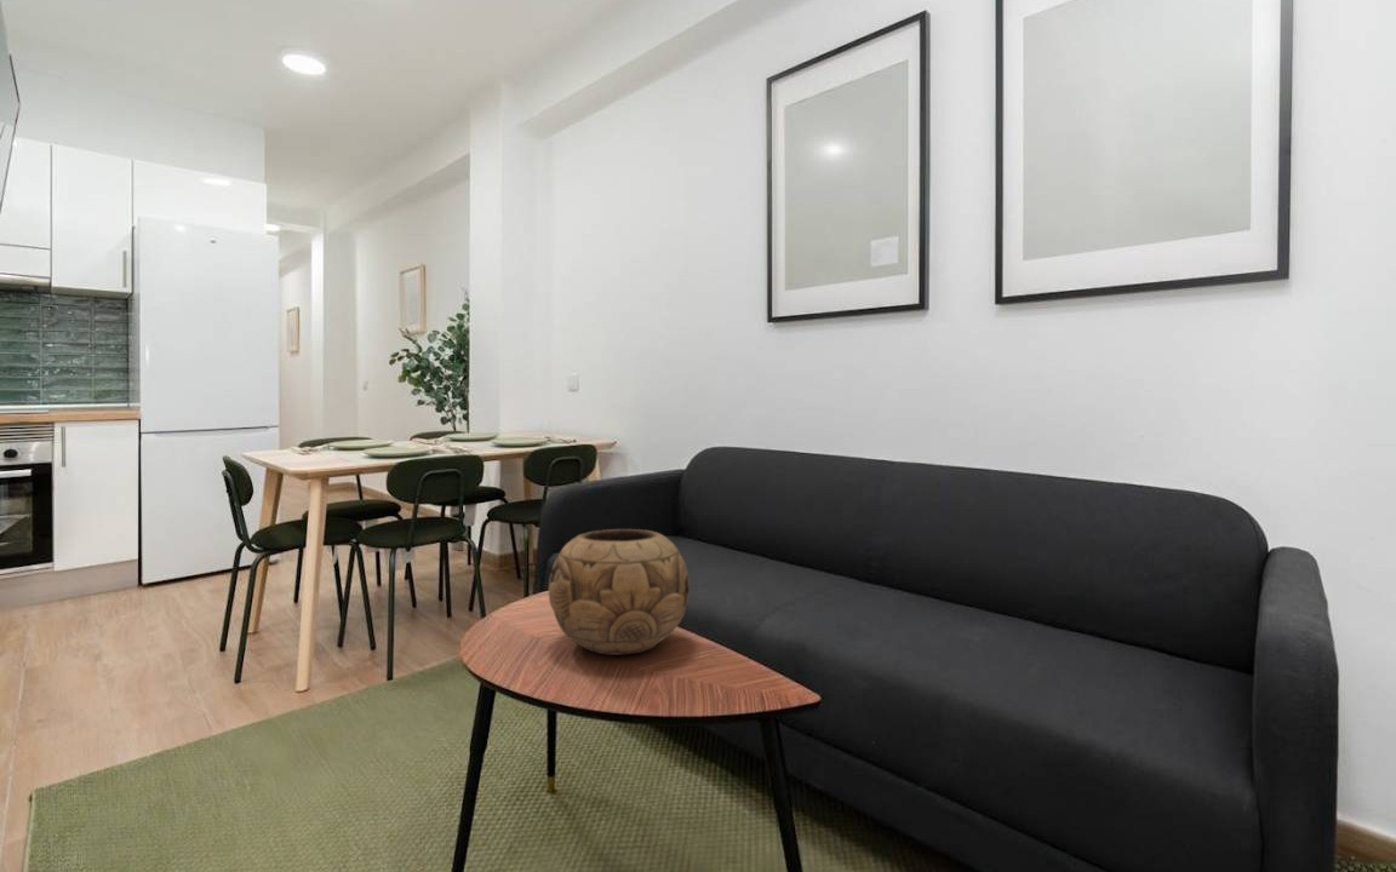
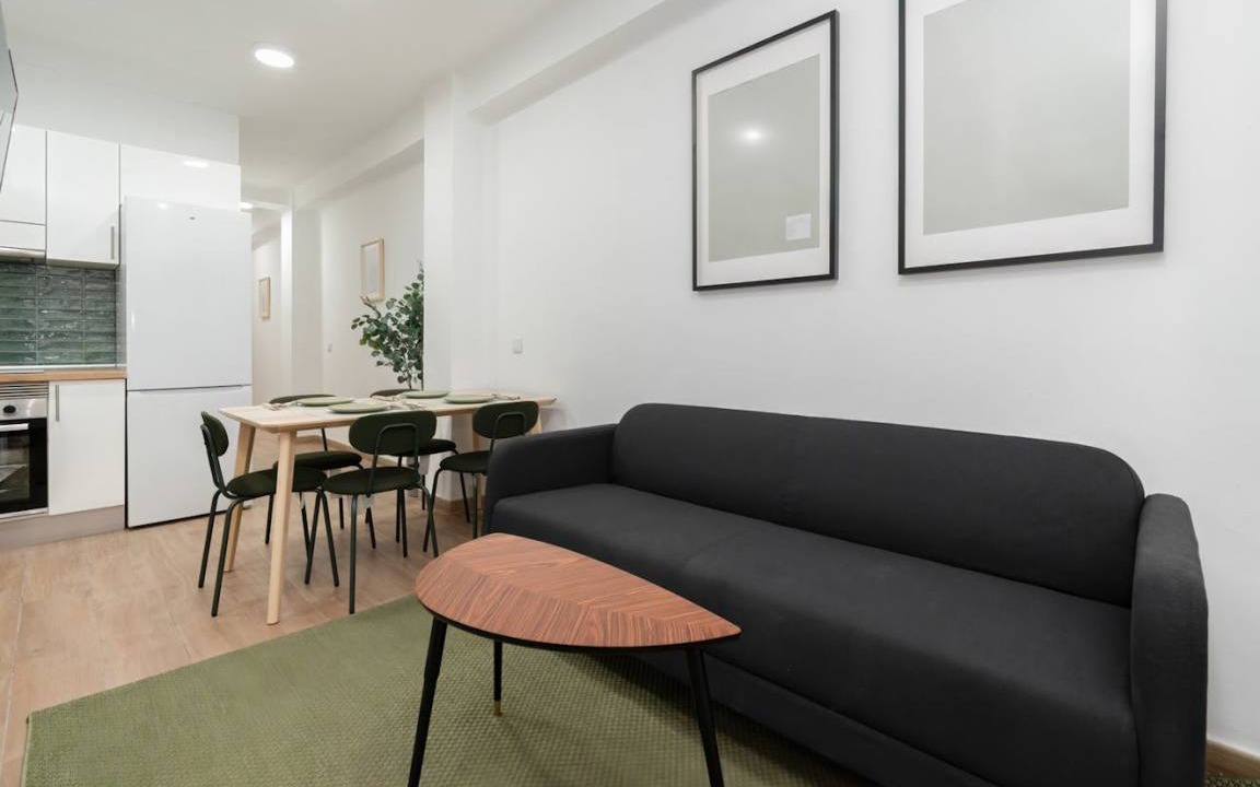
- decorative bowl [548,528,691,656]
